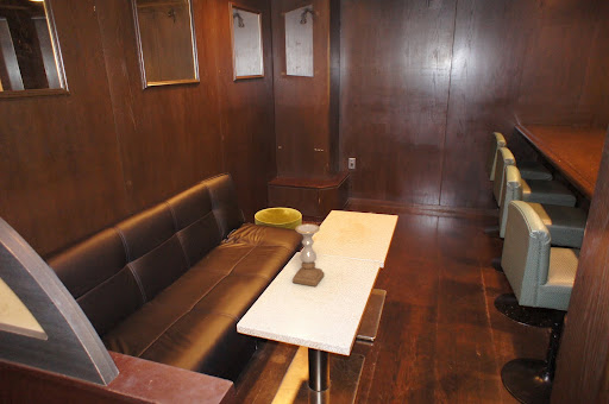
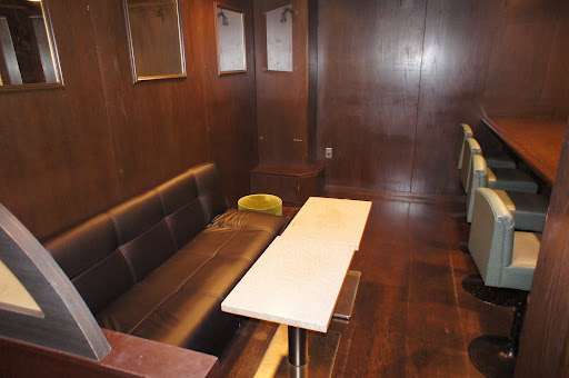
- candle holder [291,222,325,288]
